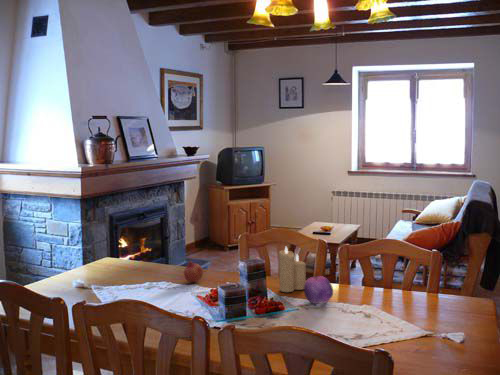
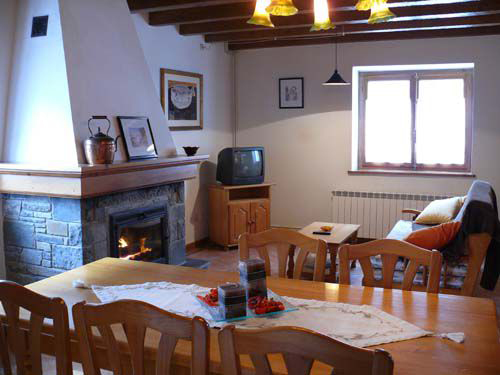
- candle [278,245,307,293]
- fruit [303,275,334,305]
- fruit [183,260,204,283]
